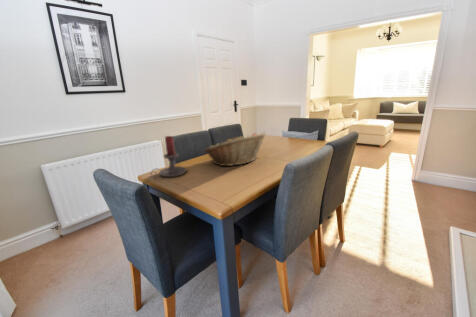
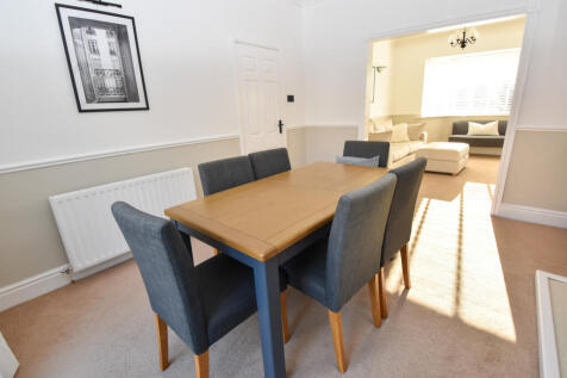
- fruit basket [203,131,268,167]
- candle holder [150,135,188,178]
